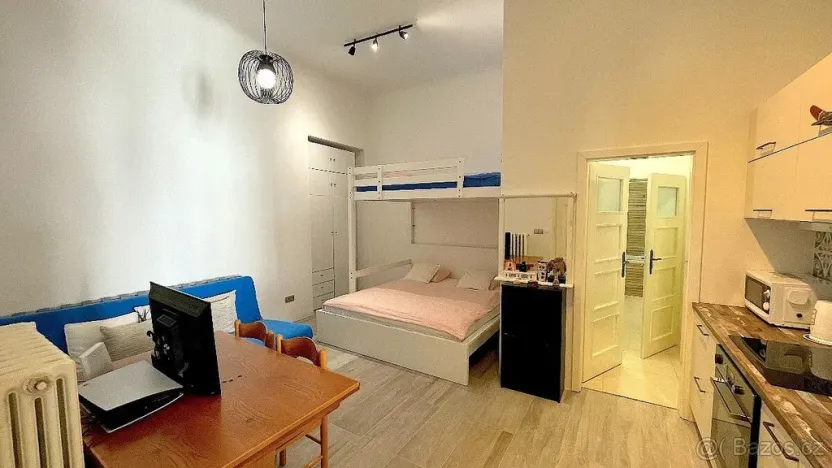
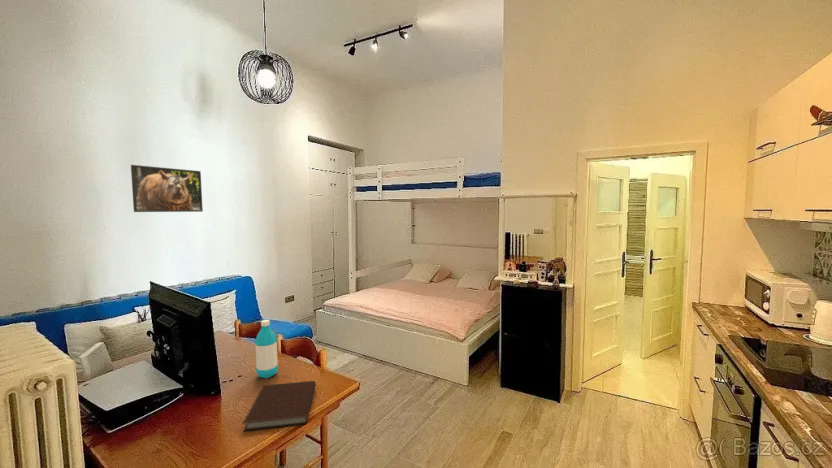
+ notebook [242,380,317,433]
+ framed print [130,164,204,213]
+ water bottle [254,319,279,379]
